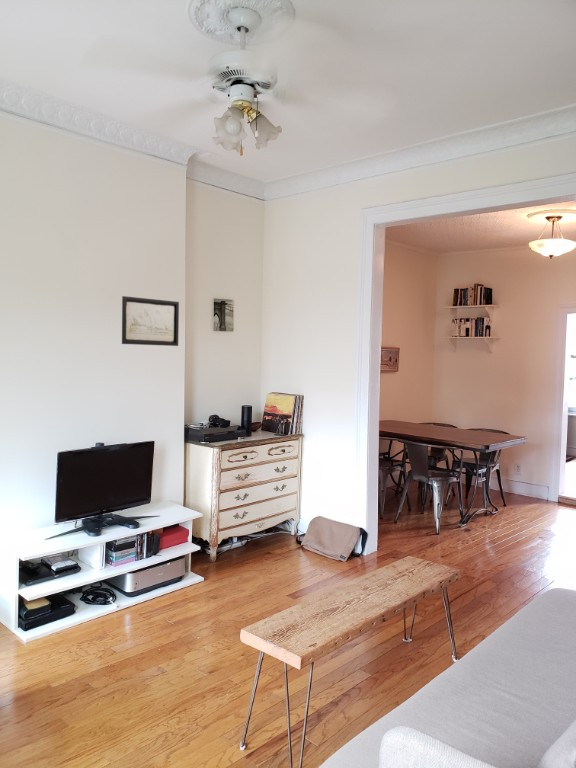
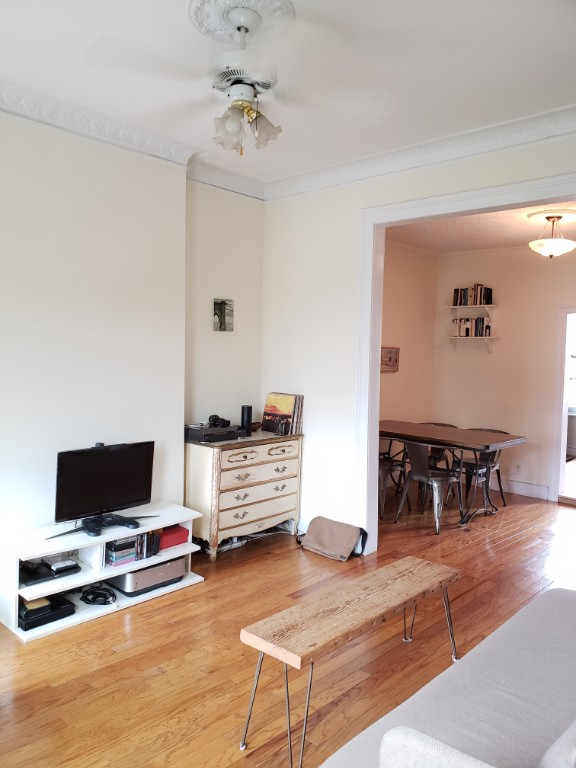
- wall art [121,295,180,347]
